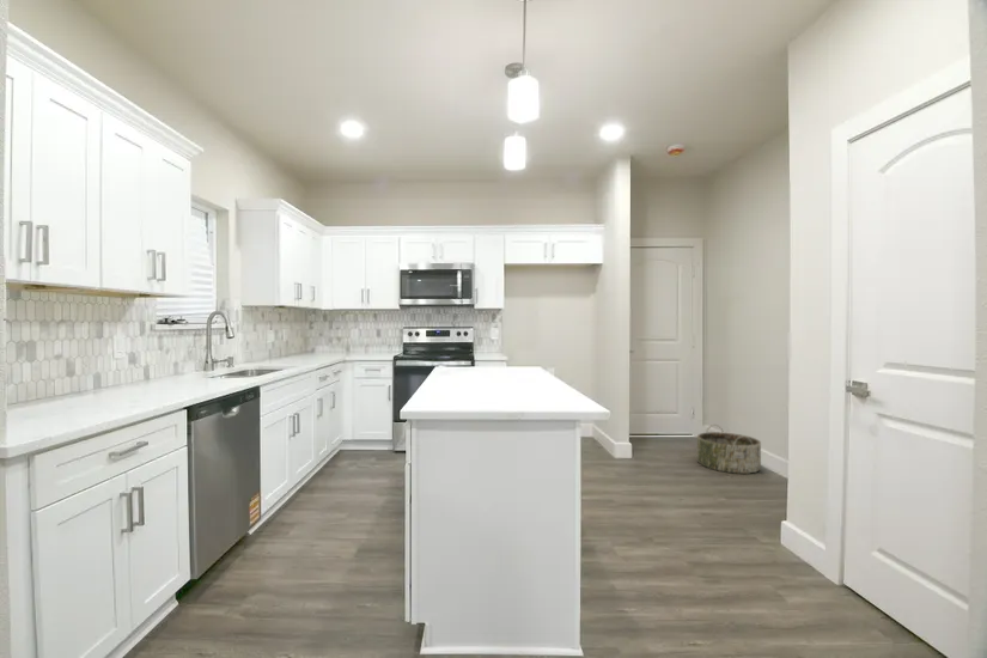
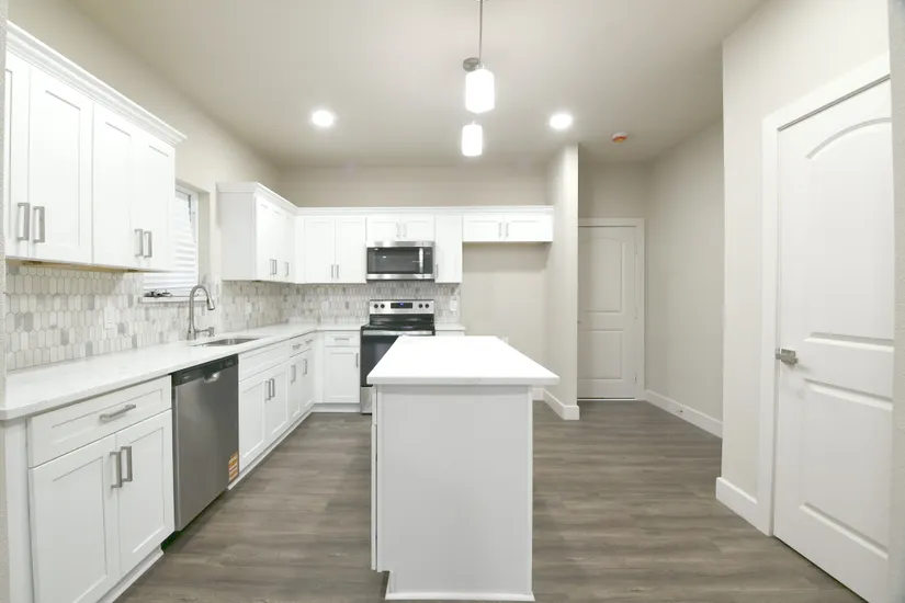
- basket [696,424,762,475]
